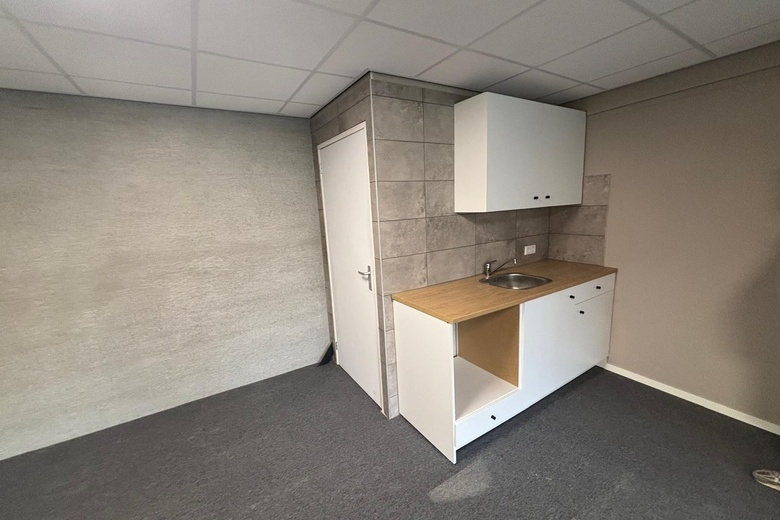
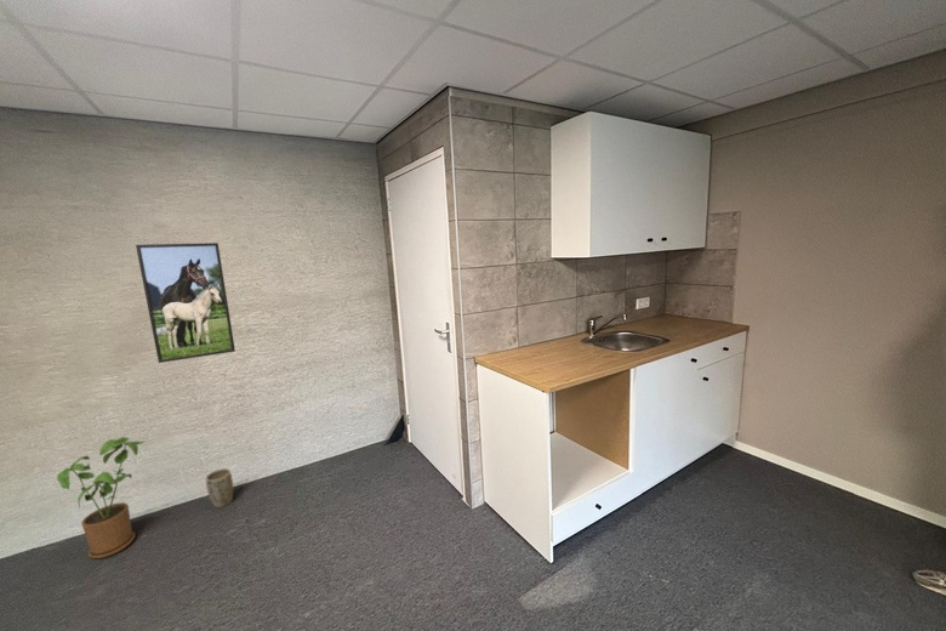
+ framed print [135,241,236,364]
+ plant pot [205,467,234,508]
+ house plant [56,436,146,559]
